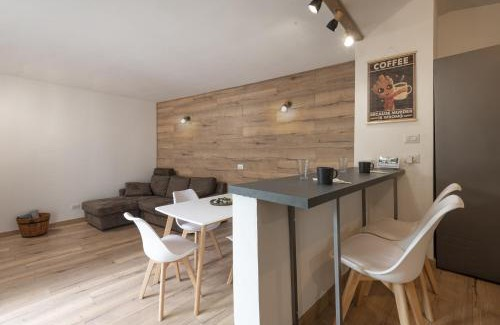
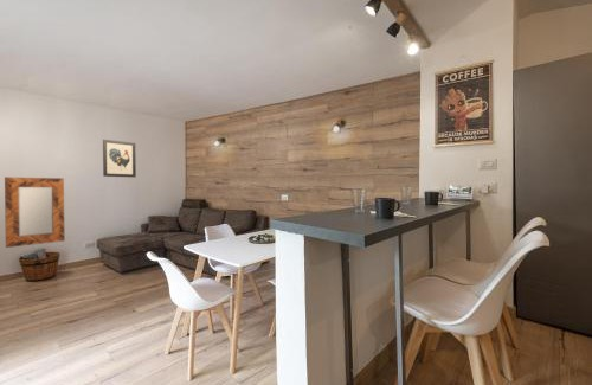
+ home mirror [4,175,65,249]
+ wall art [102,139,137,179]
